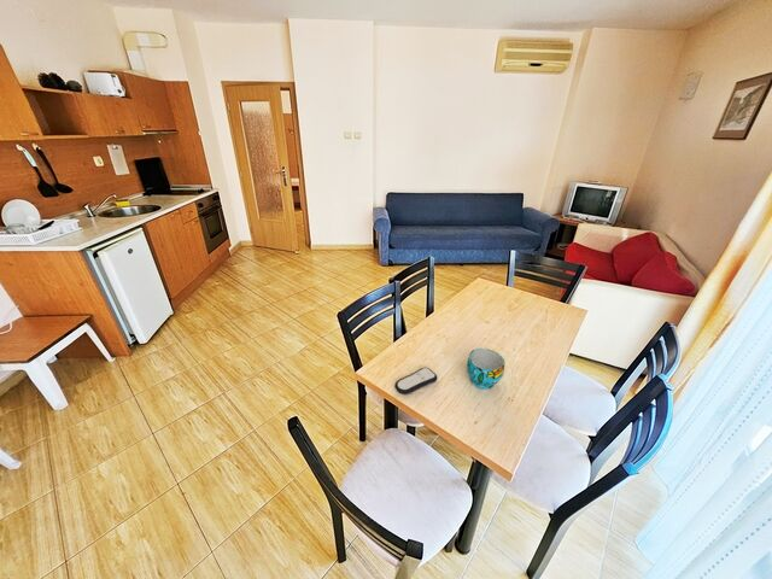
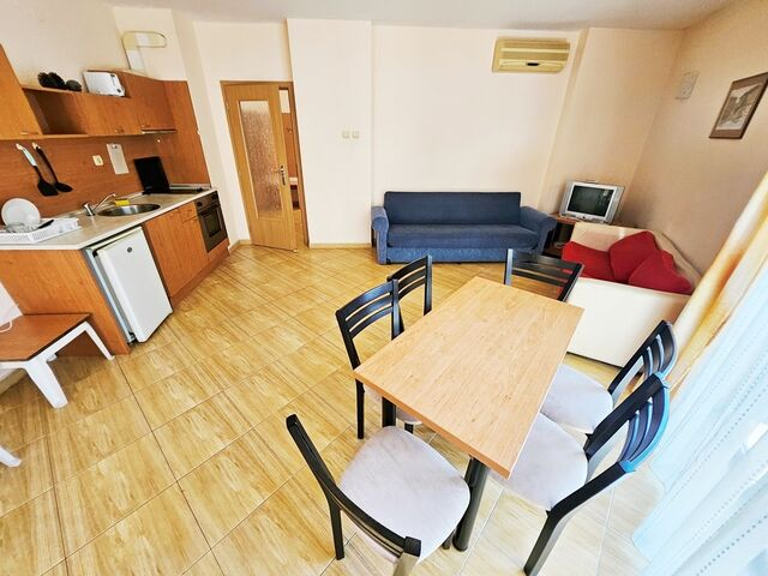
- cup [466,347,507,390]
- remote control [393,367,438,396]
